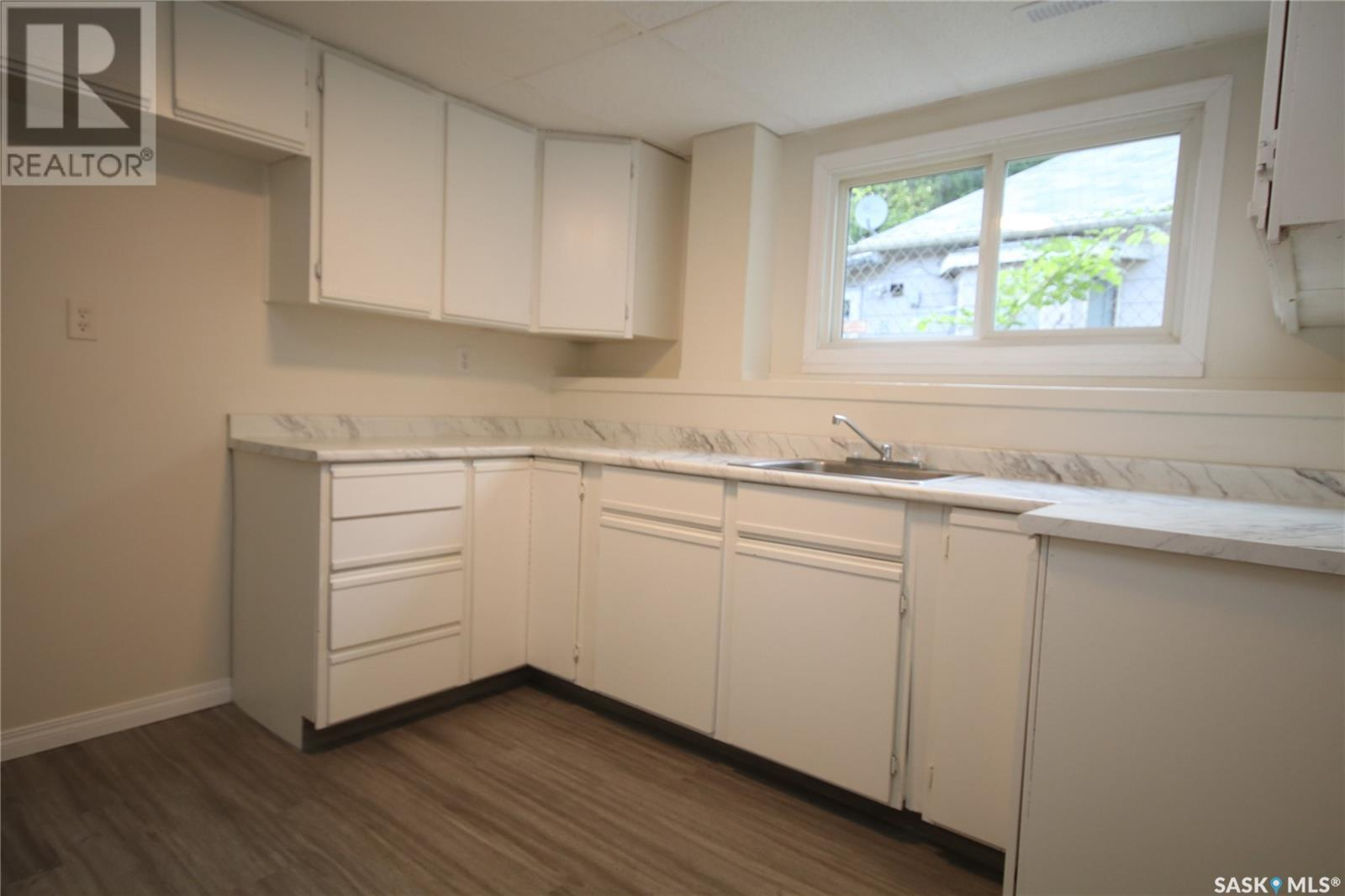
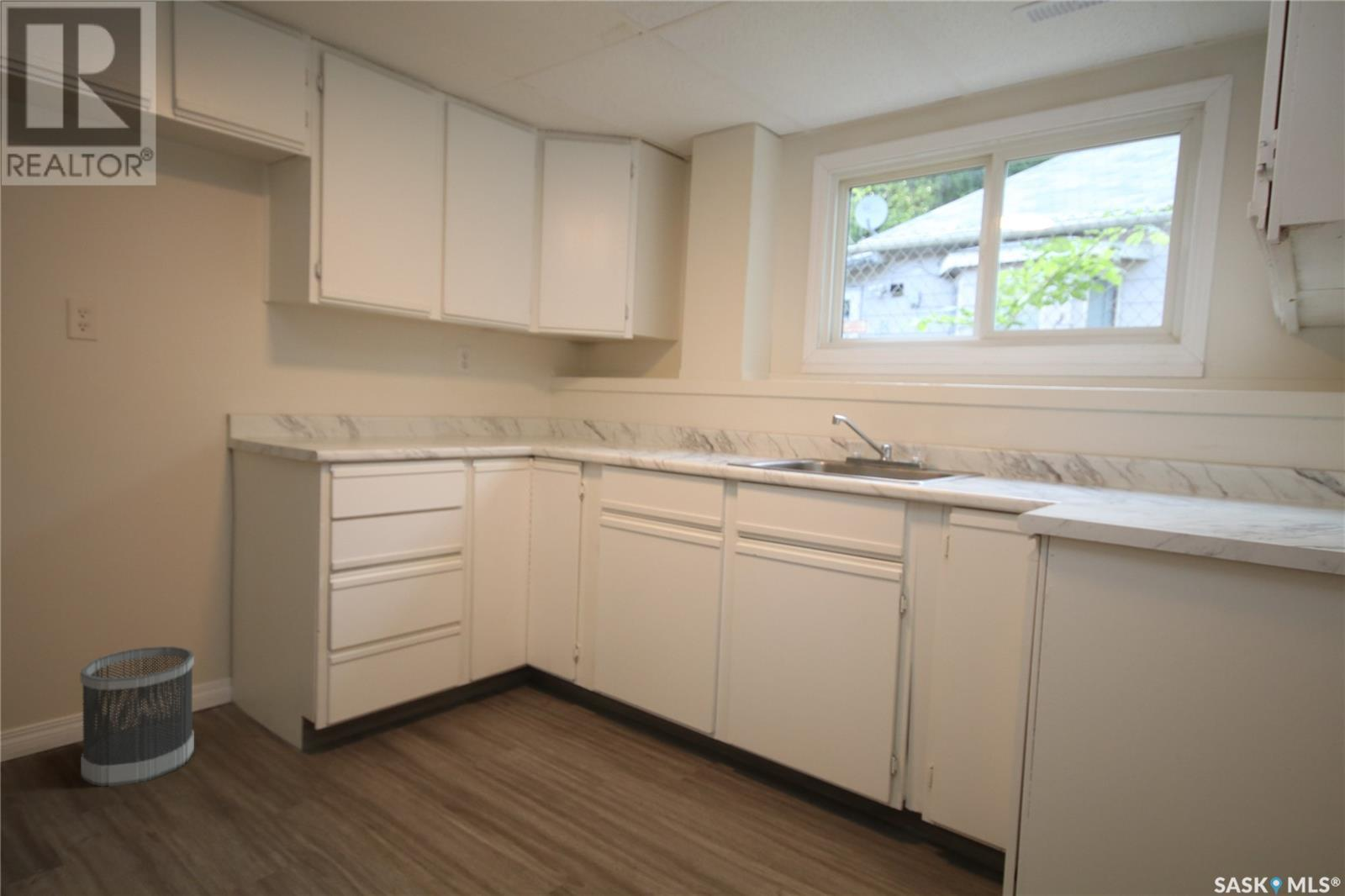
+ wastebasket [79,646,195,788]
